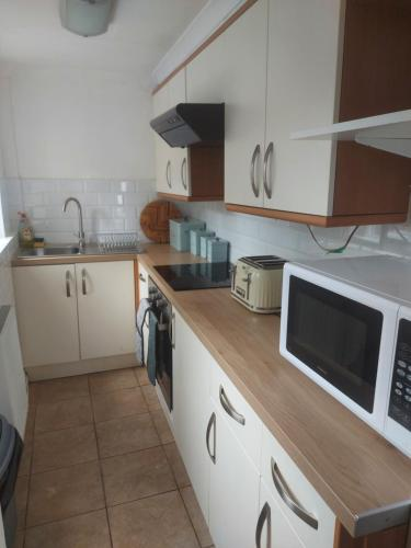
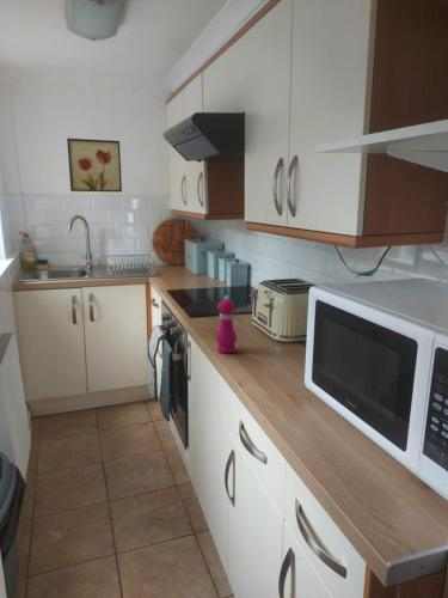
+ pepper mill [215,294,238,354]
+ wall art [66,138,123,193]
